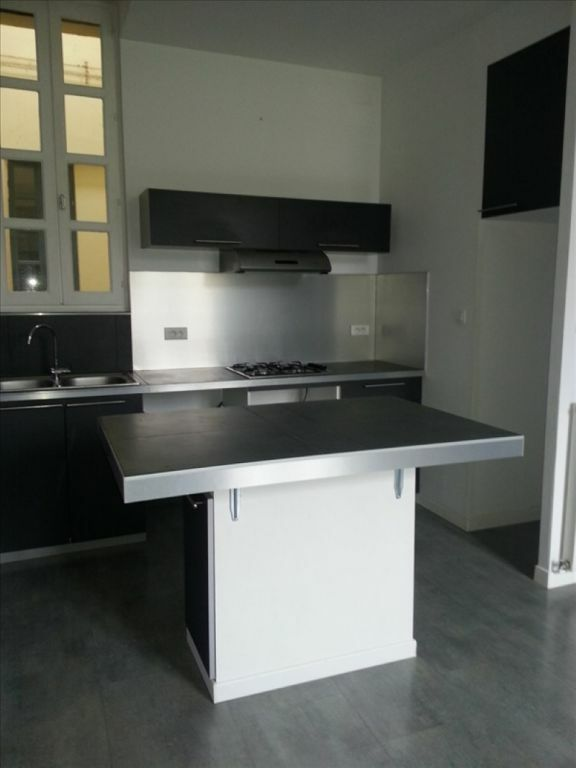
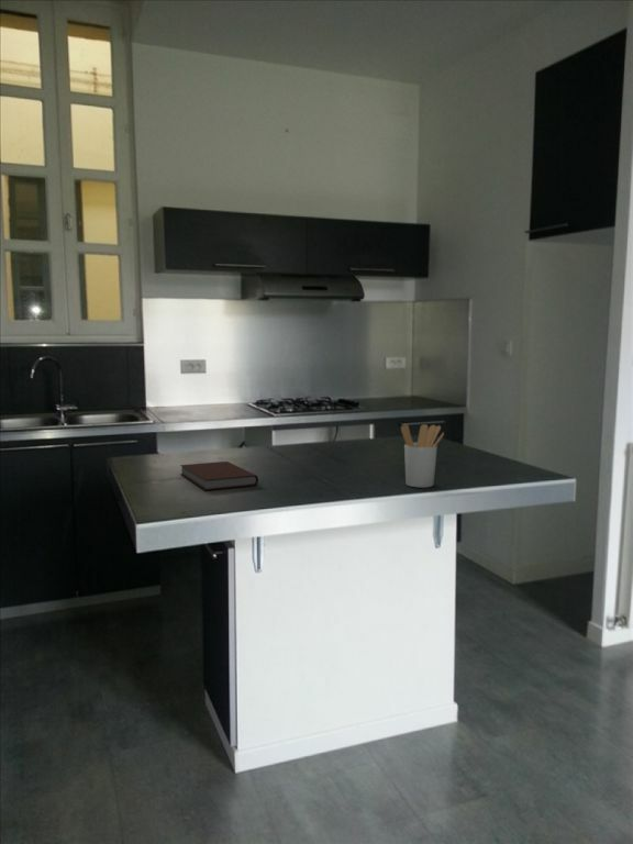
+ utensil holder [400,423,445,489]
+ book [179,460,259,491]
